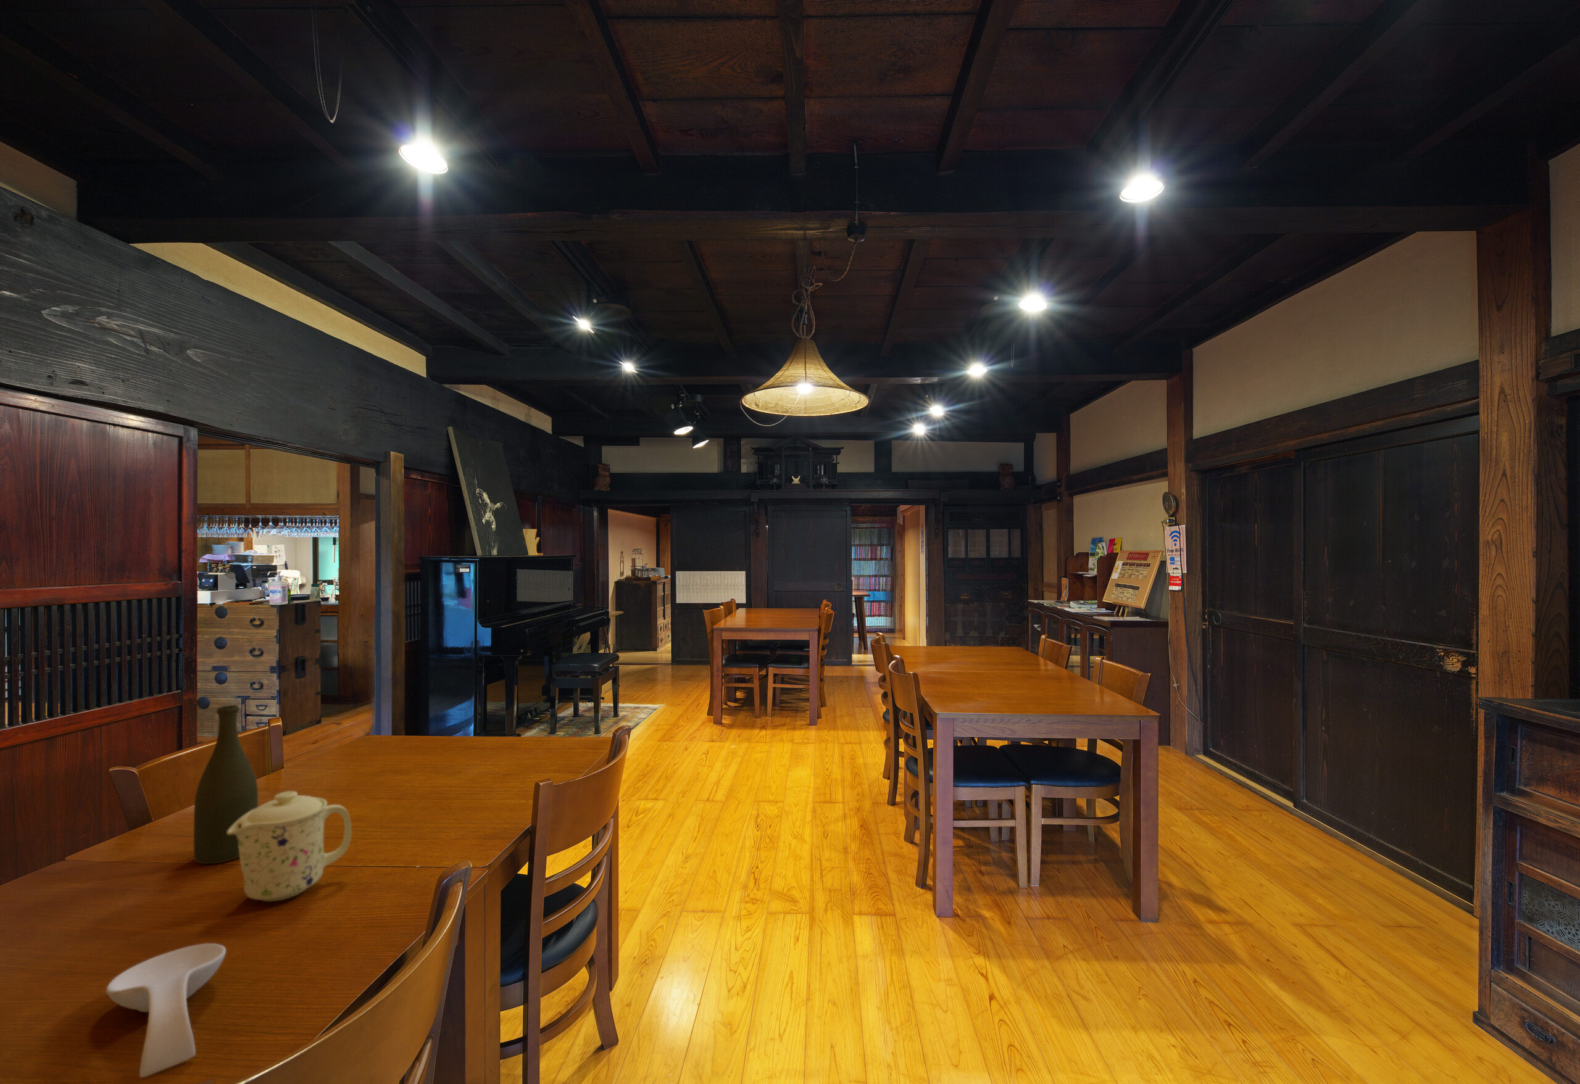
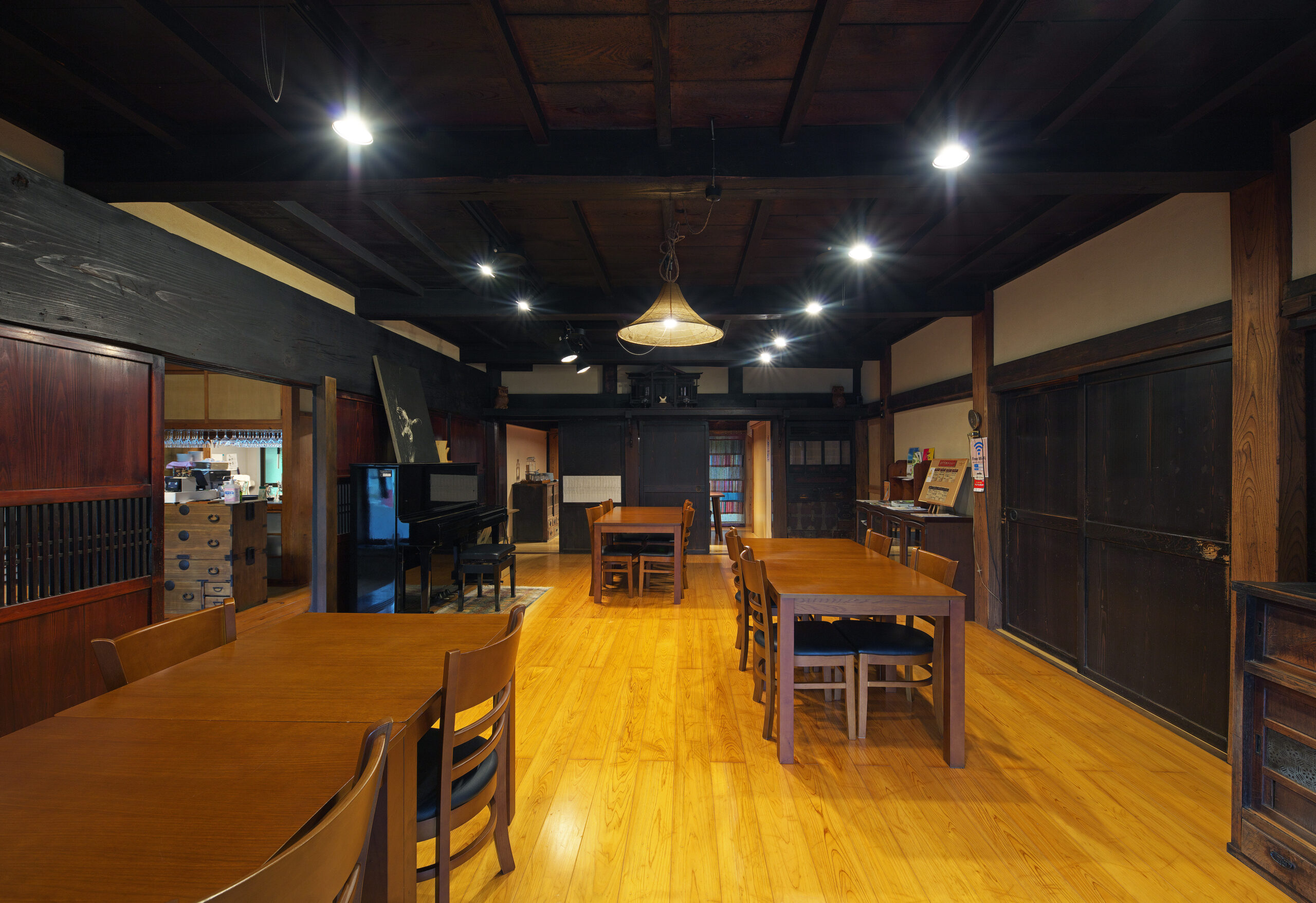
- spoon rest [106,942,227,1078]
- bottle [193,705,258,864]
- mug [227,790,352,902]
